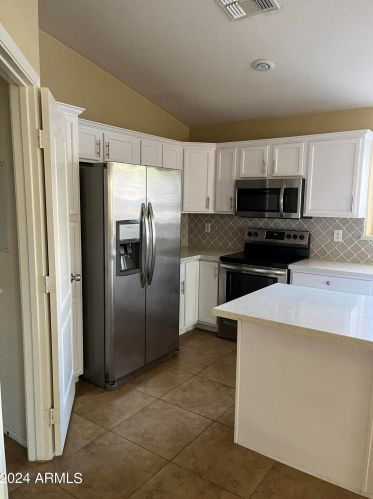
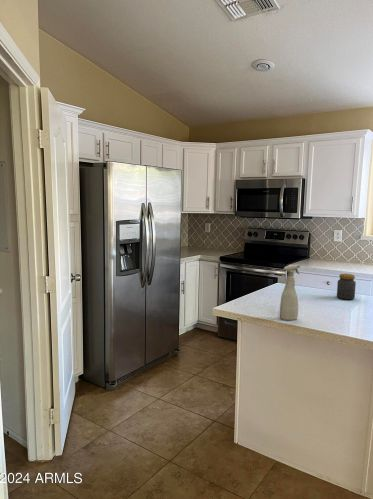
+ jar [336,273,357,301]
+ spray bottle [279,264,301,321]
